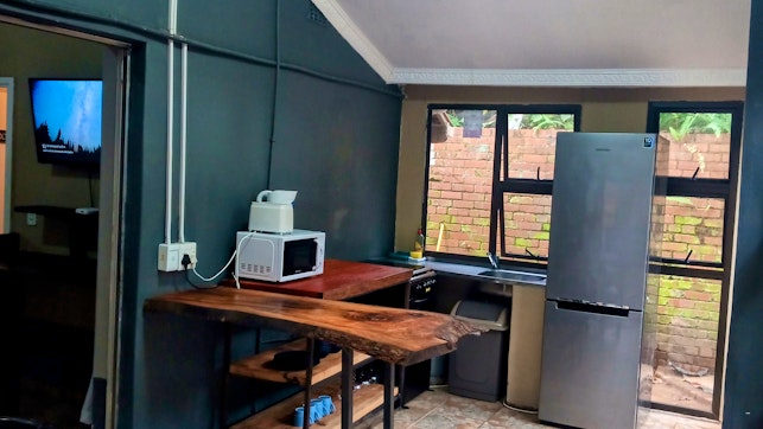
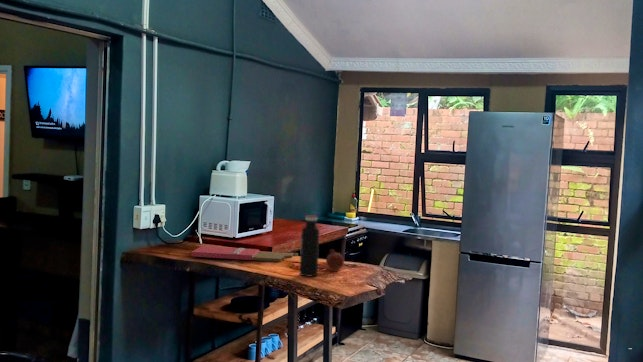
+ fruit [325,248,345,271]
+ water bottle [299,214,321,277]
+ cutting board [191,245,299,263]
